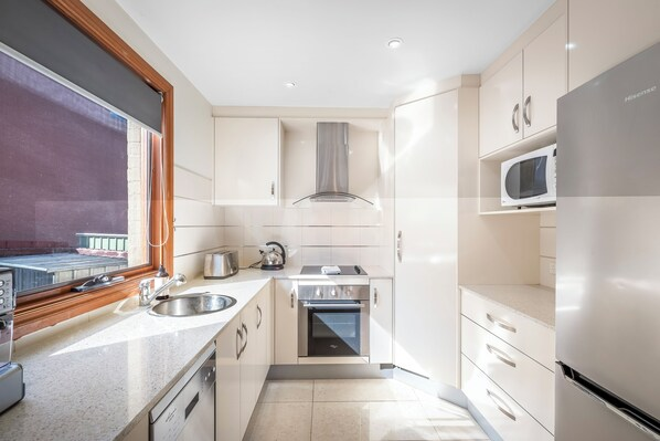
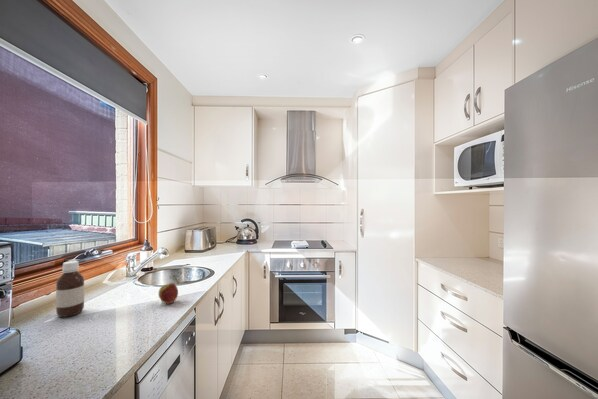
+ apple [157,282,179,304]
+ bottle [55,260,85,318]
